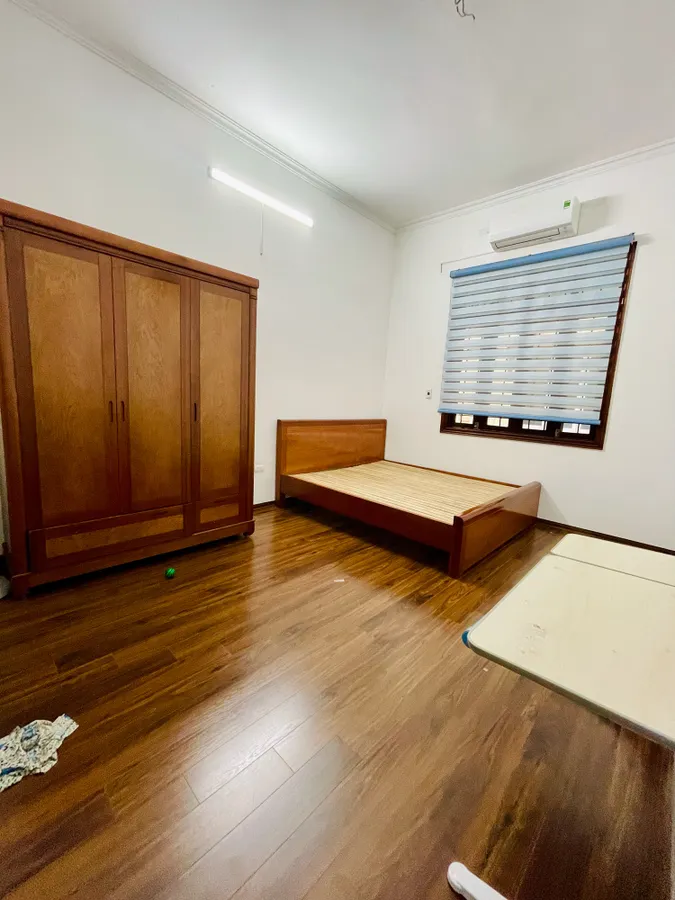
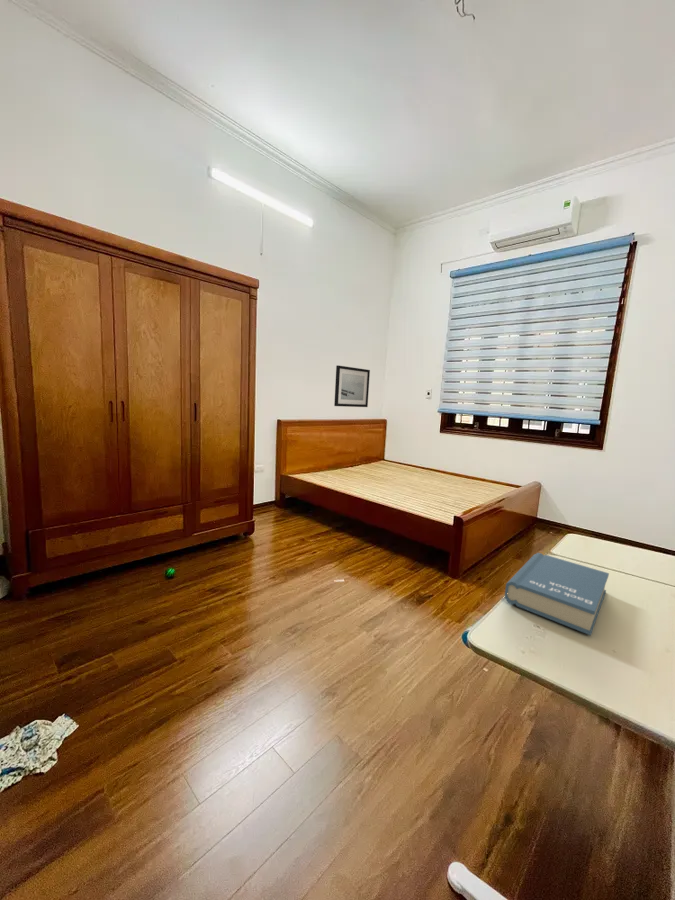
+ wall art [333,364,371,408]
+ book [503,552,610,636]
